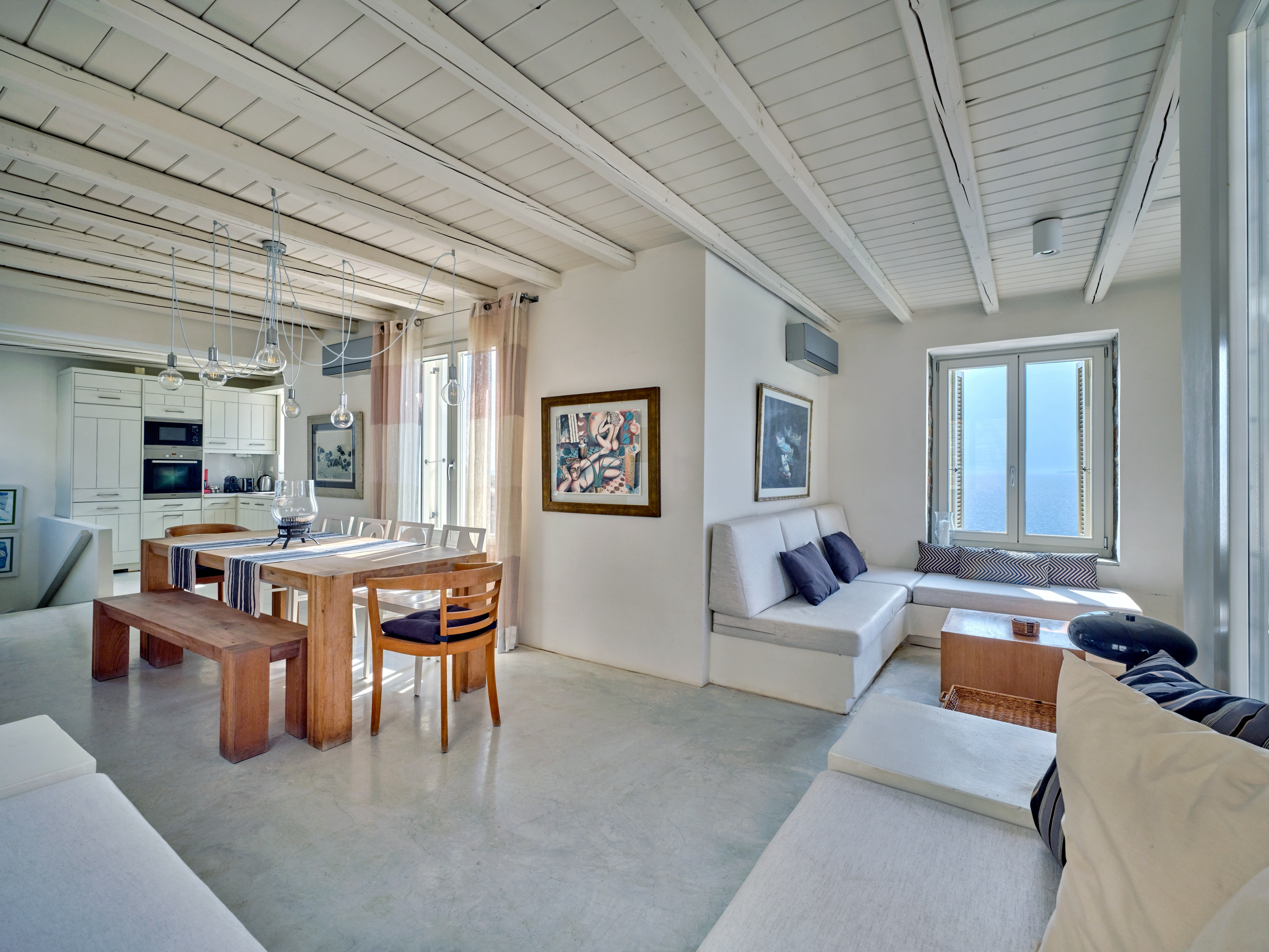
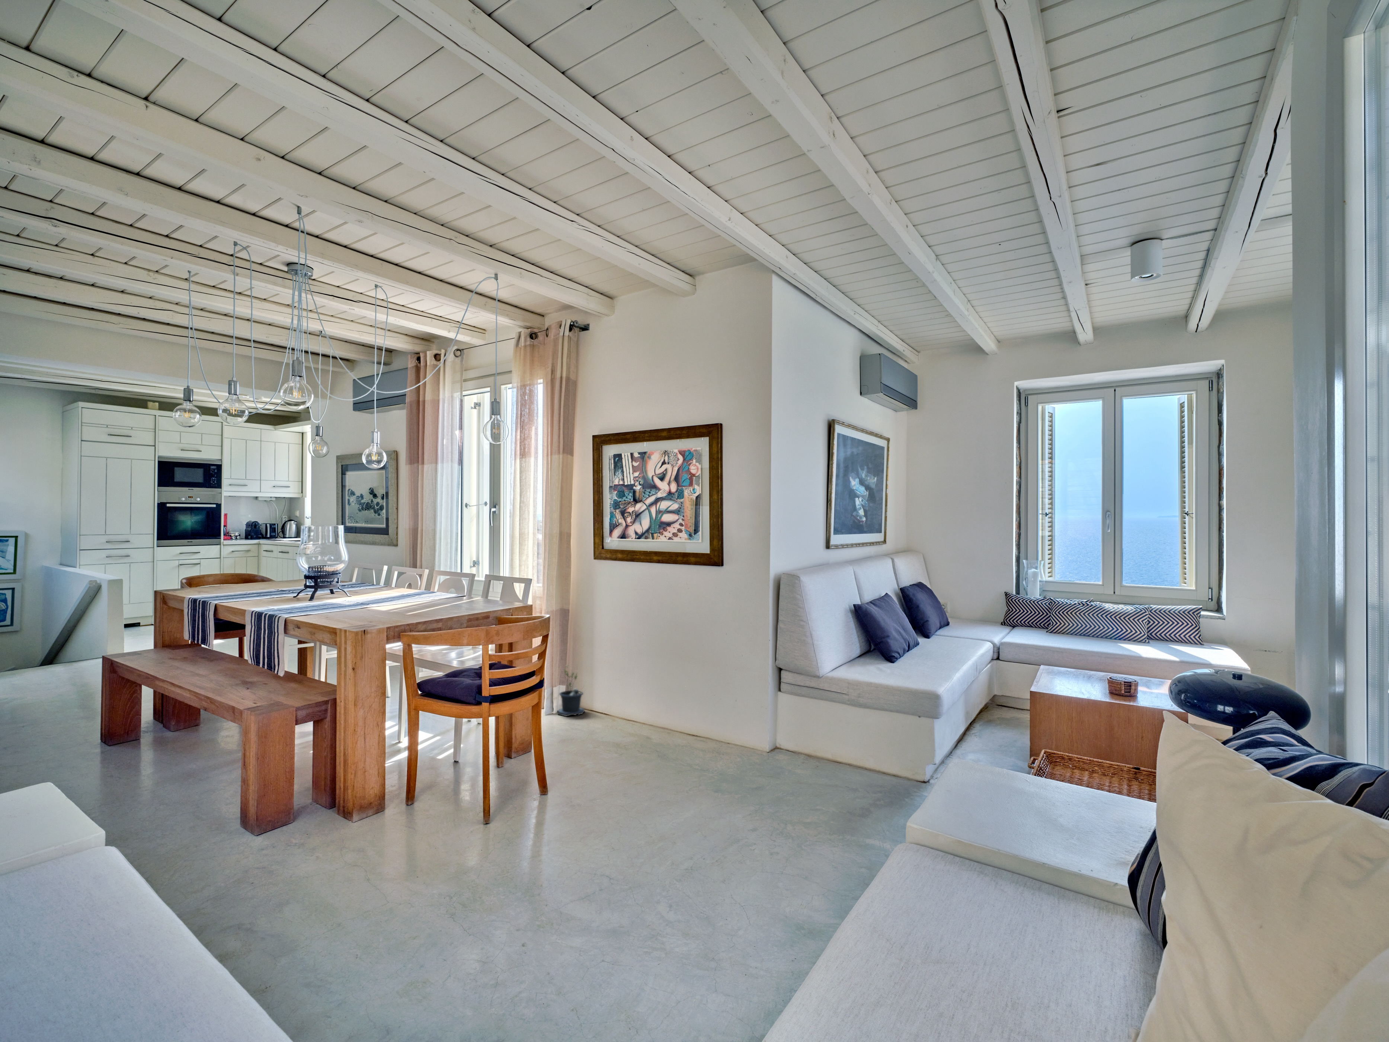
+ potted plant [557,664,587,717]
